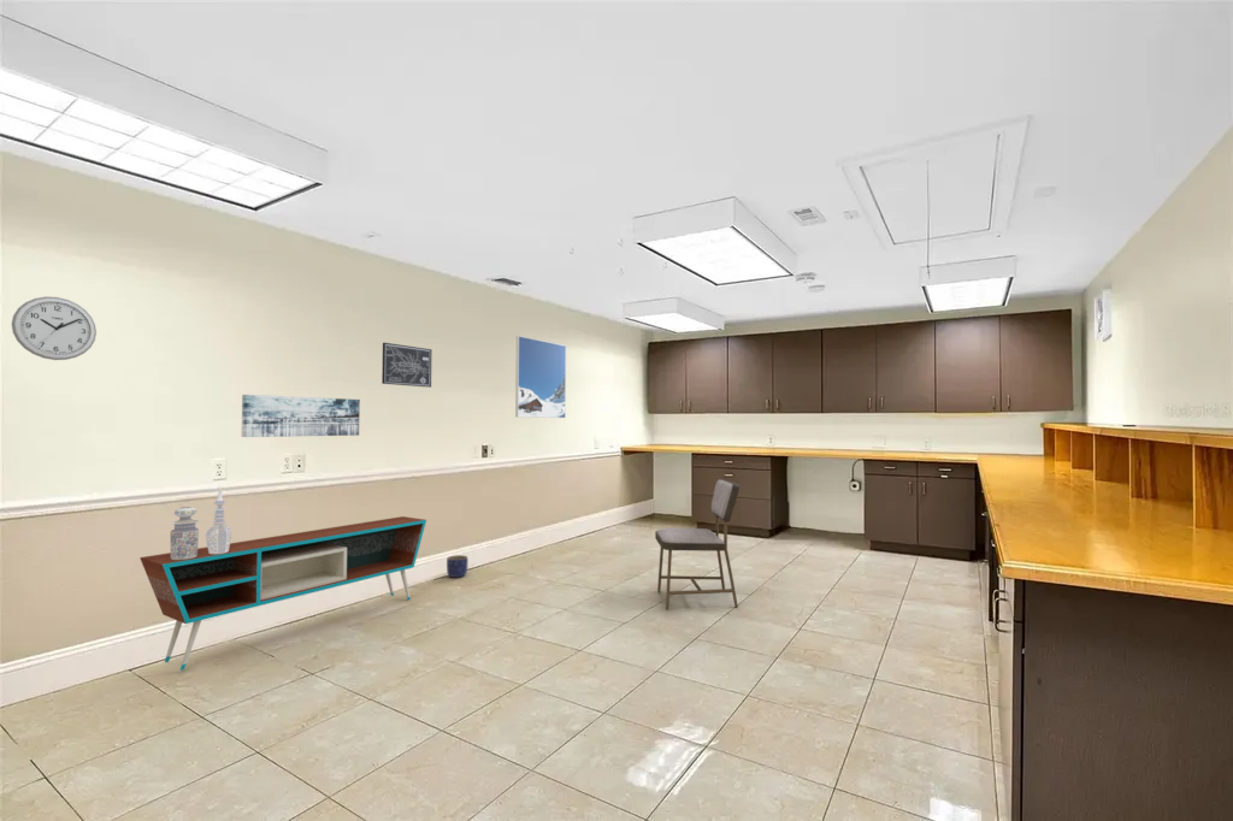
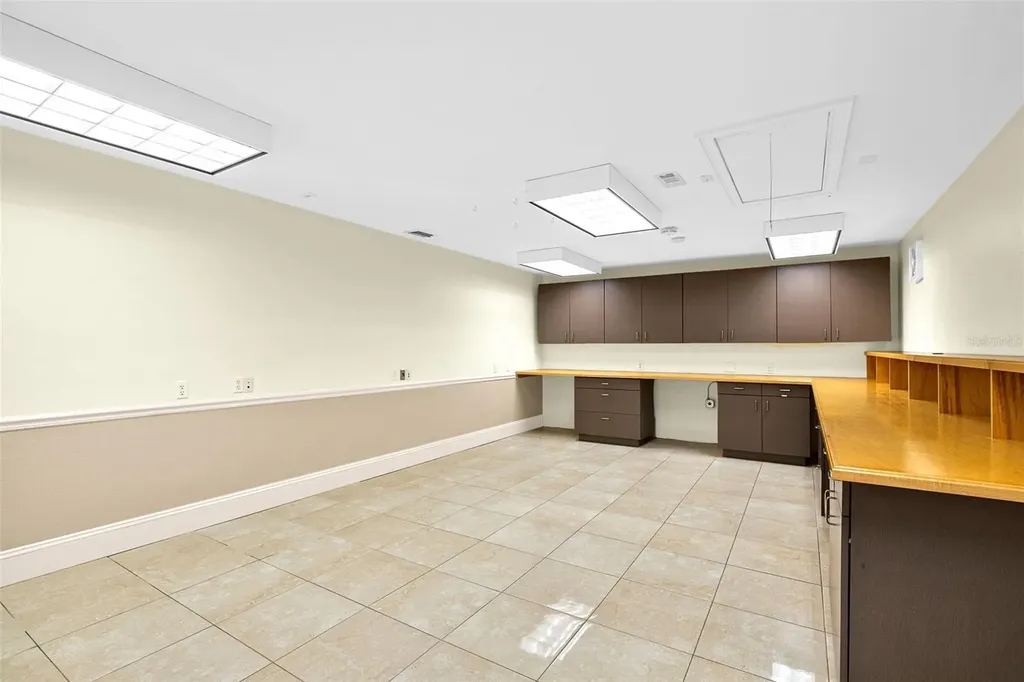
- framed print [514,335,567,419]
- wall art [380,342,433,389]
- dining chair [654,478,741,610]
- wall clock [11,296,98,361]
- media console [138,515,427,672]
- decorative vase [170,486,234,560]
- planter [446,554,470,579]
- wall art [241,394,361,438]
